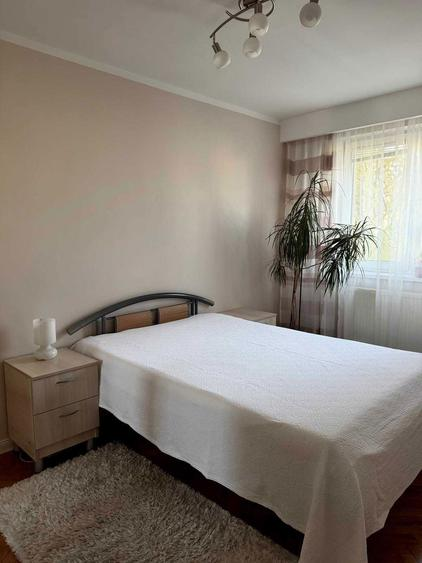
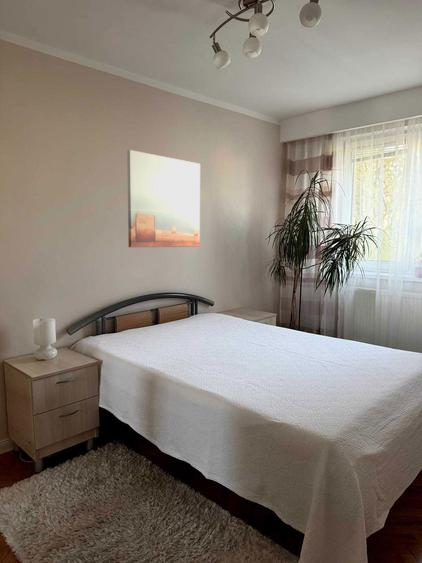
+ wall art [126,149,201,248]
